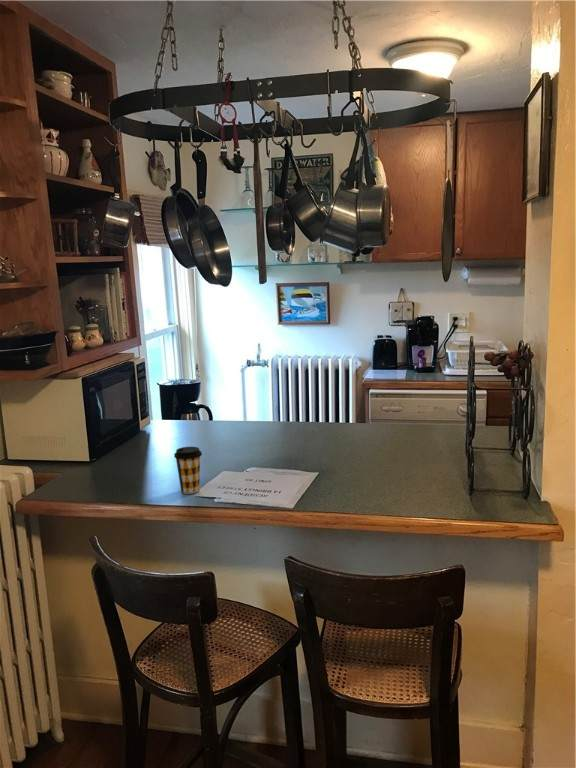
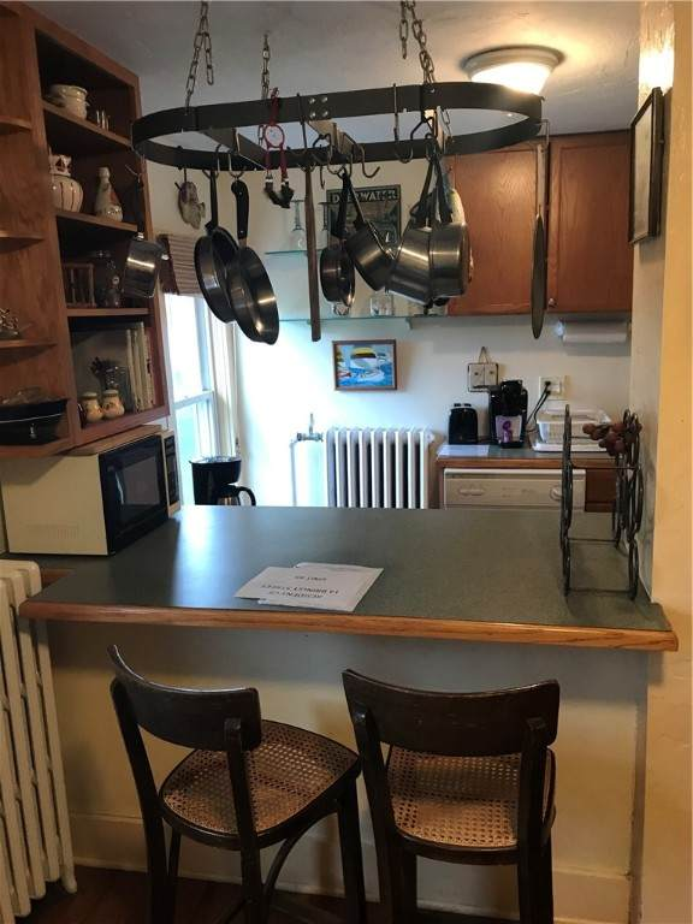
- coffee cup [173,446,203,495]
